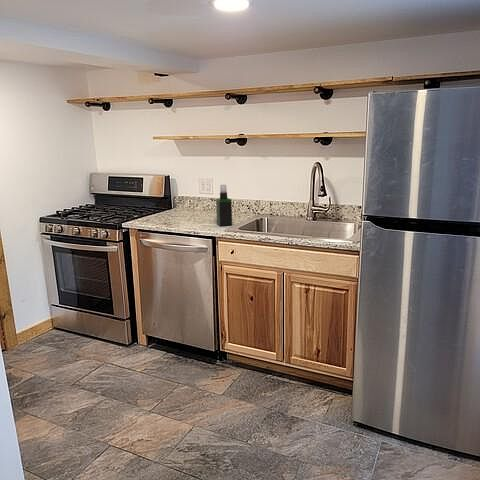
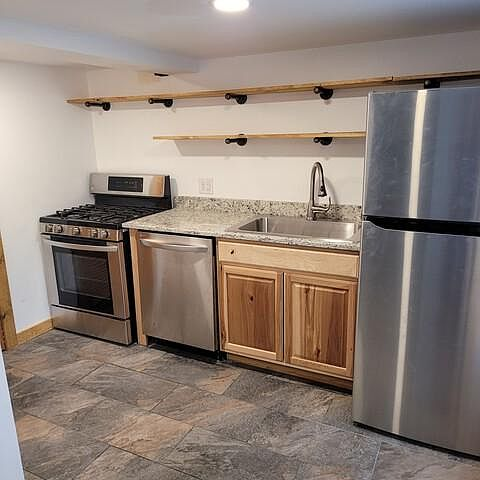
- spray bottle [215,184,233,227]
